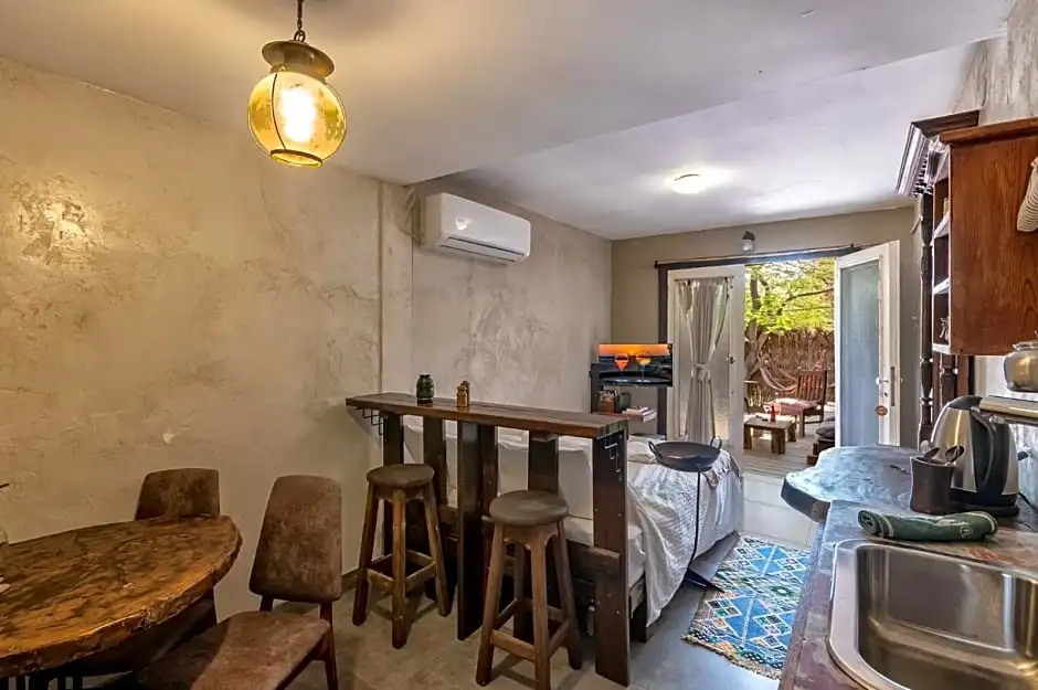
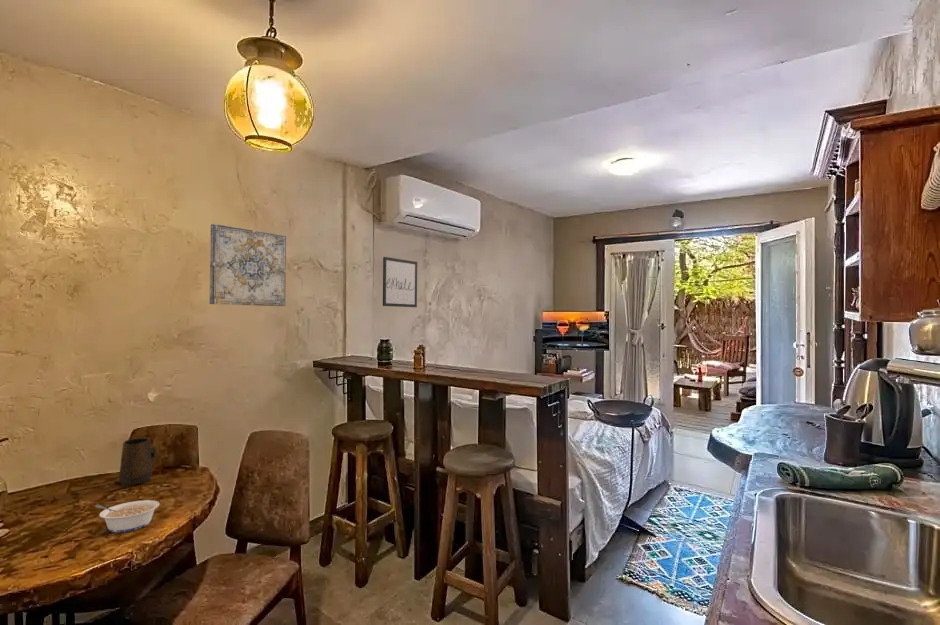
+ legume [94,499,160,533]
+ mug [118,437,157,488]
+ wall art [382,256,418,308]
+ wall art [209,223,287,307]
